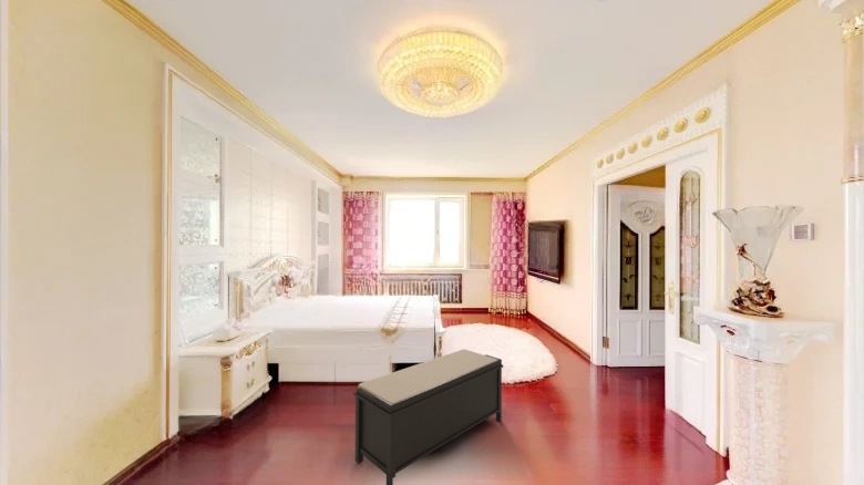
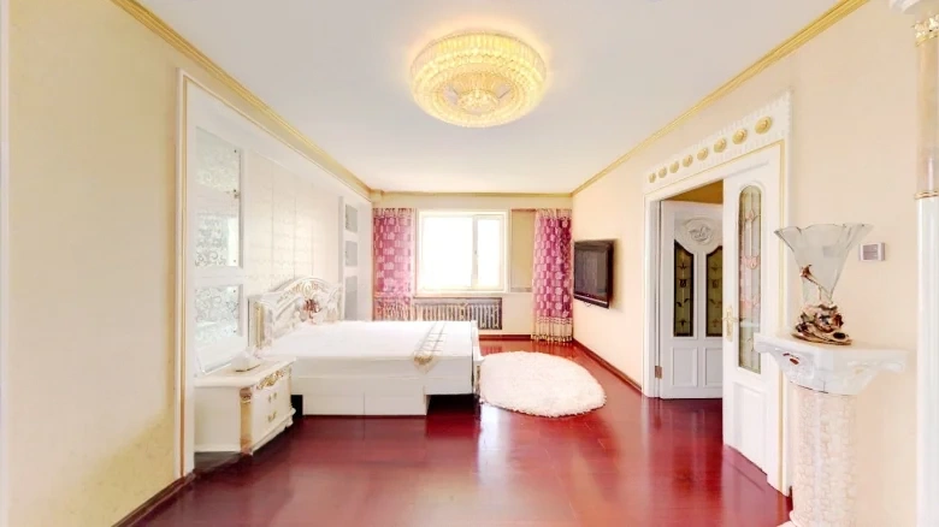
- bench [352,349,504,485]
